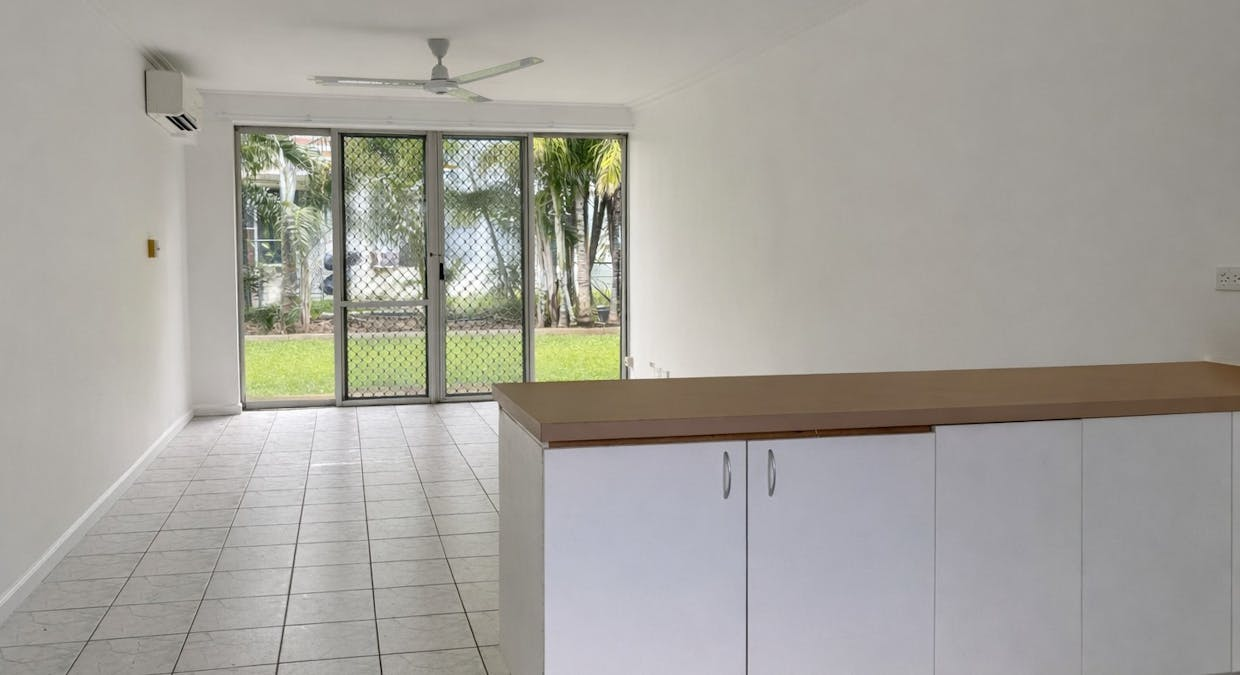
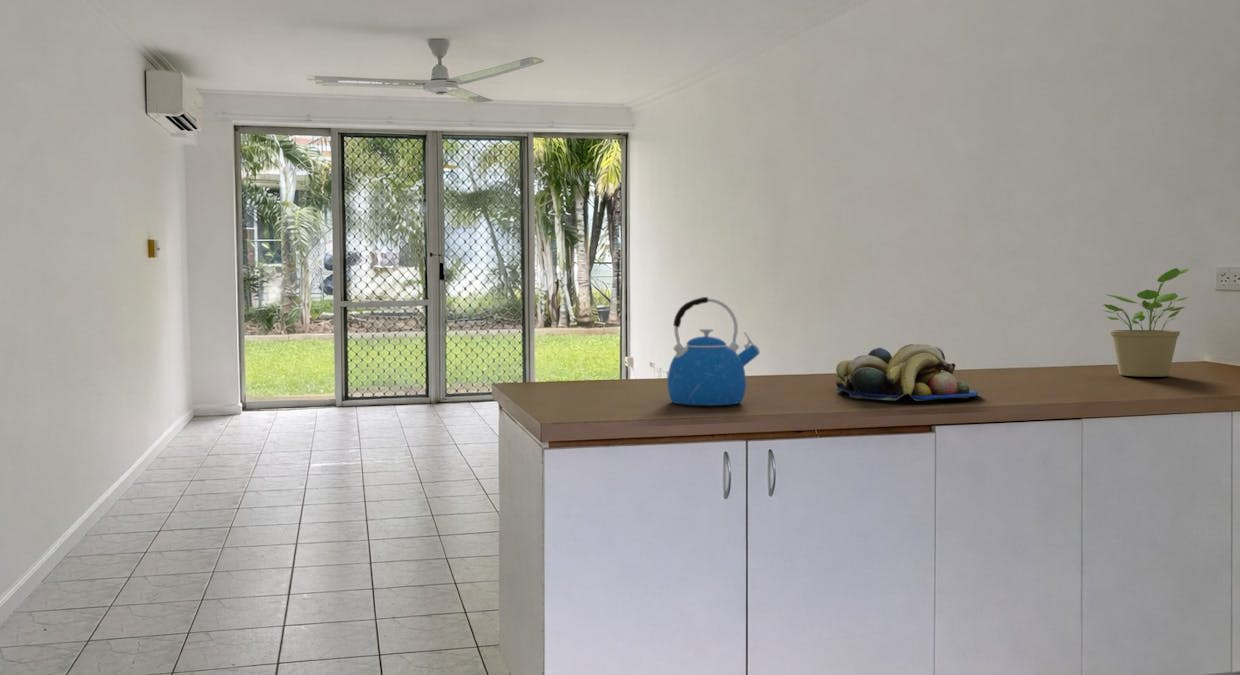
+ kettle [667,296,761,406]
+ potted plant [1100,267,1190,378]
+ fruit bowl [834,343,980,402]
